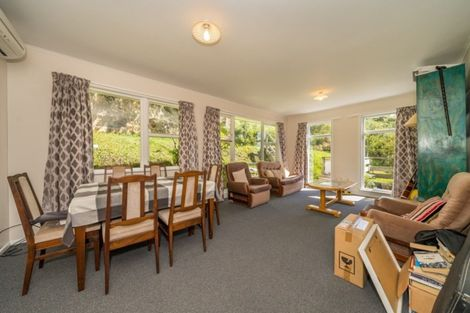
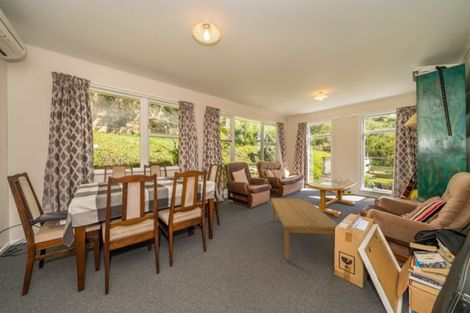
+ coffee table [270,197,339,262]
